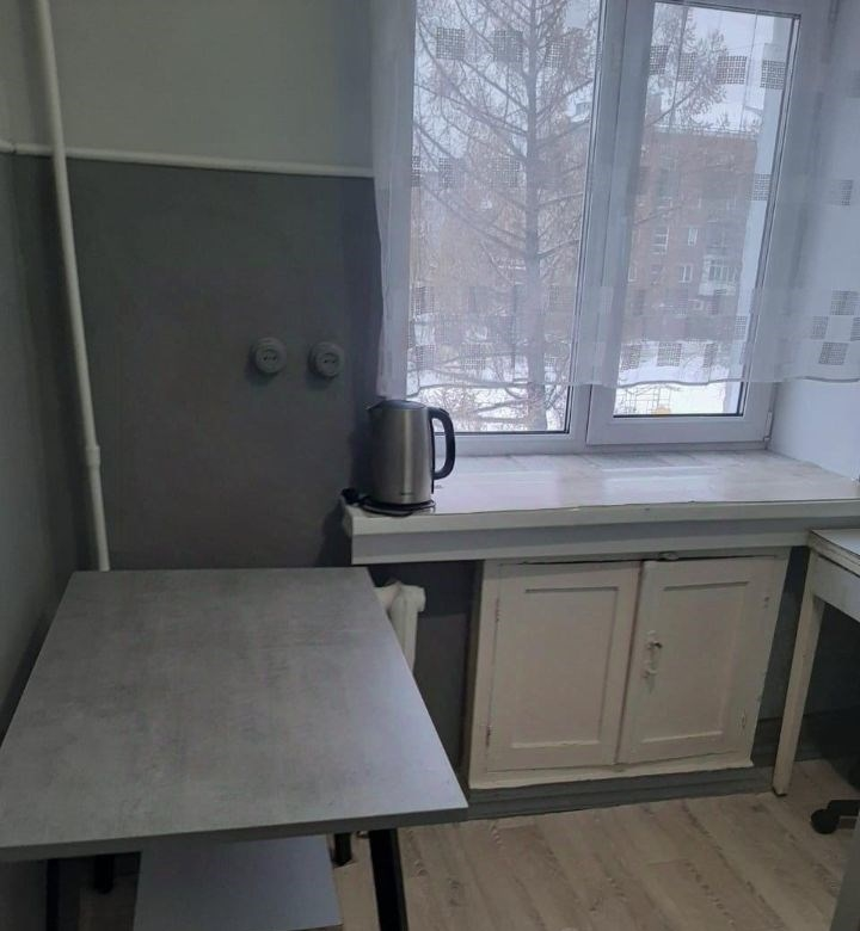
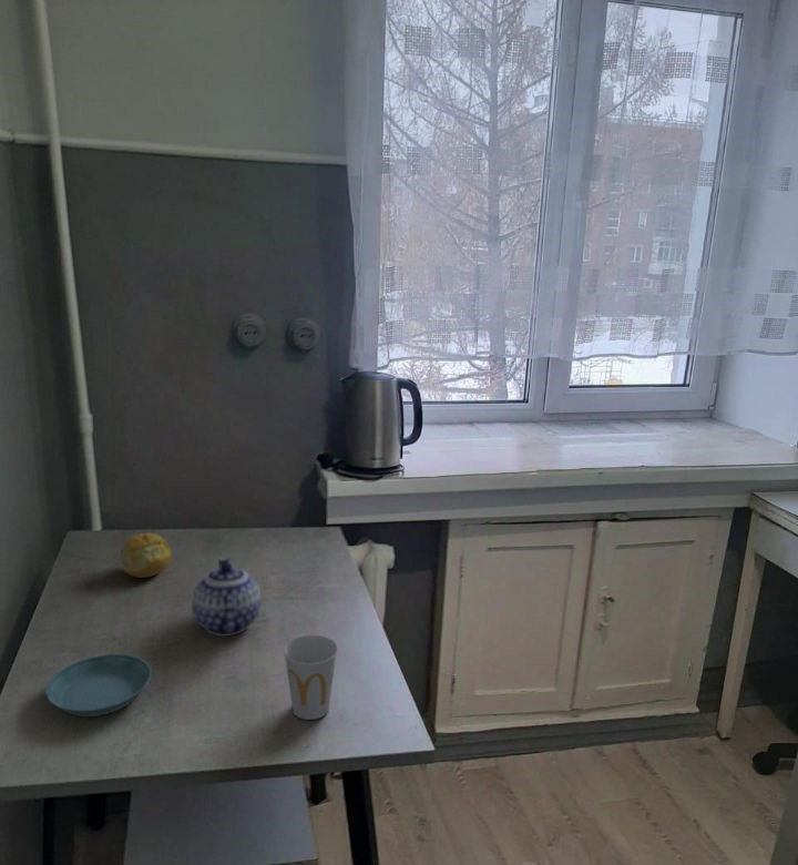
+ cup [283,634,339,721]
+ teapot [191,557,263,638]
+ saucer [44,653,153,718]
+ fruit [120,531,173,579]
